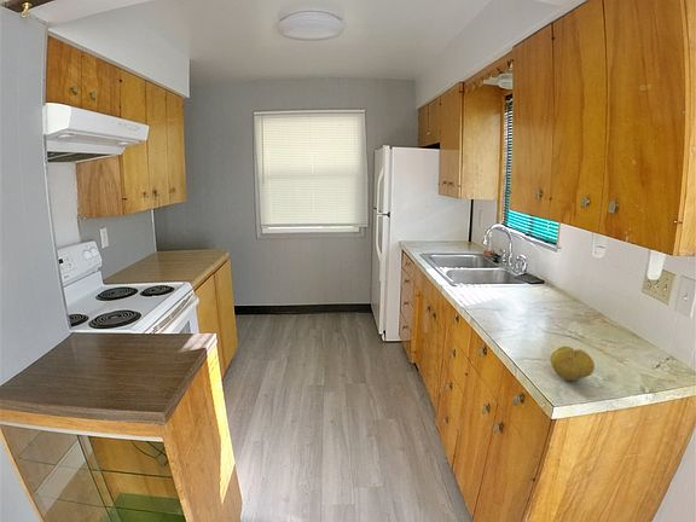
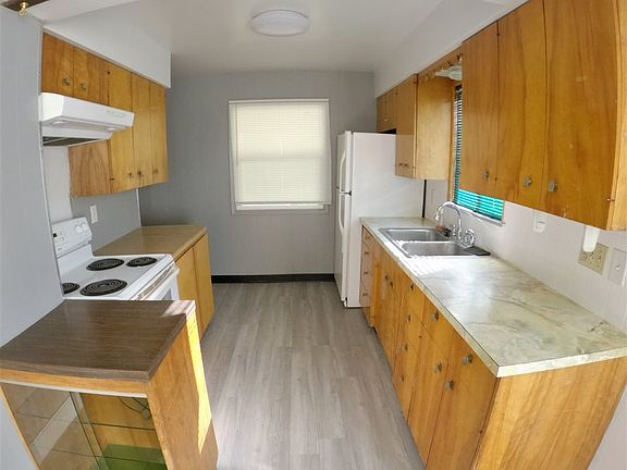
- fruit [549,344,596,382]
